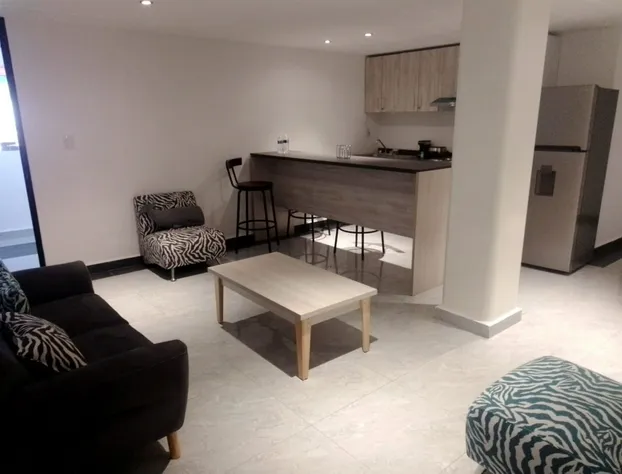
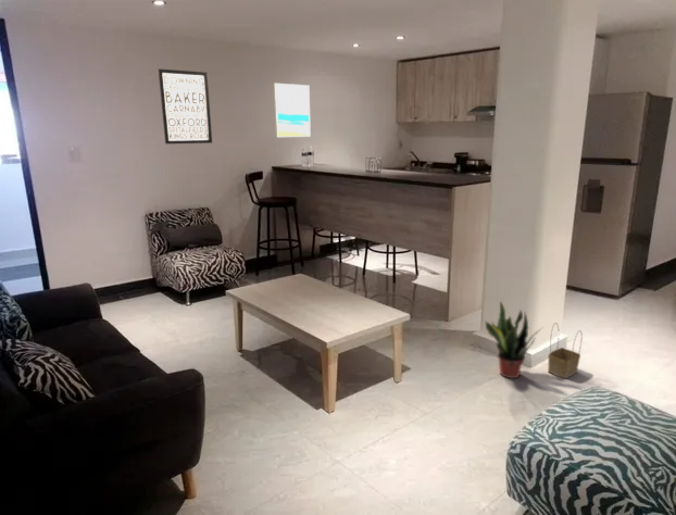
+ wall art [158,67,213,145]
+ wall art [273,83,312,138]
+ potted plant [485,300,546,380]
+ basket [547,322,584,379]
